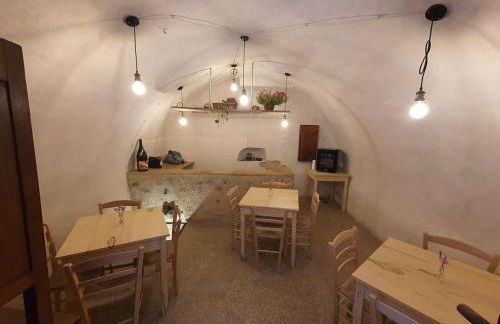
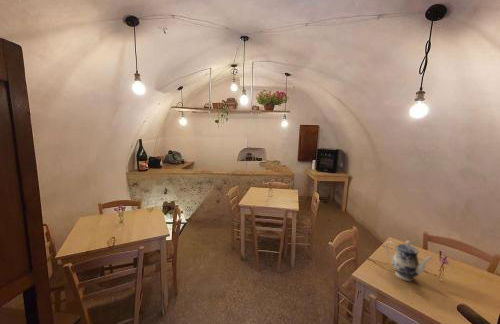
+ teapot [384,239,434,282]
